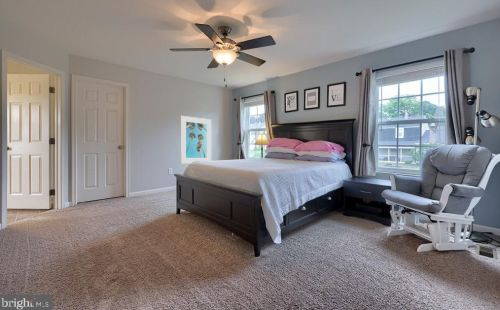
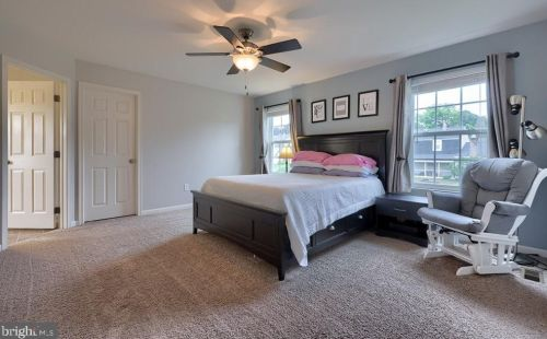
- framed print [180,115,212,164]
